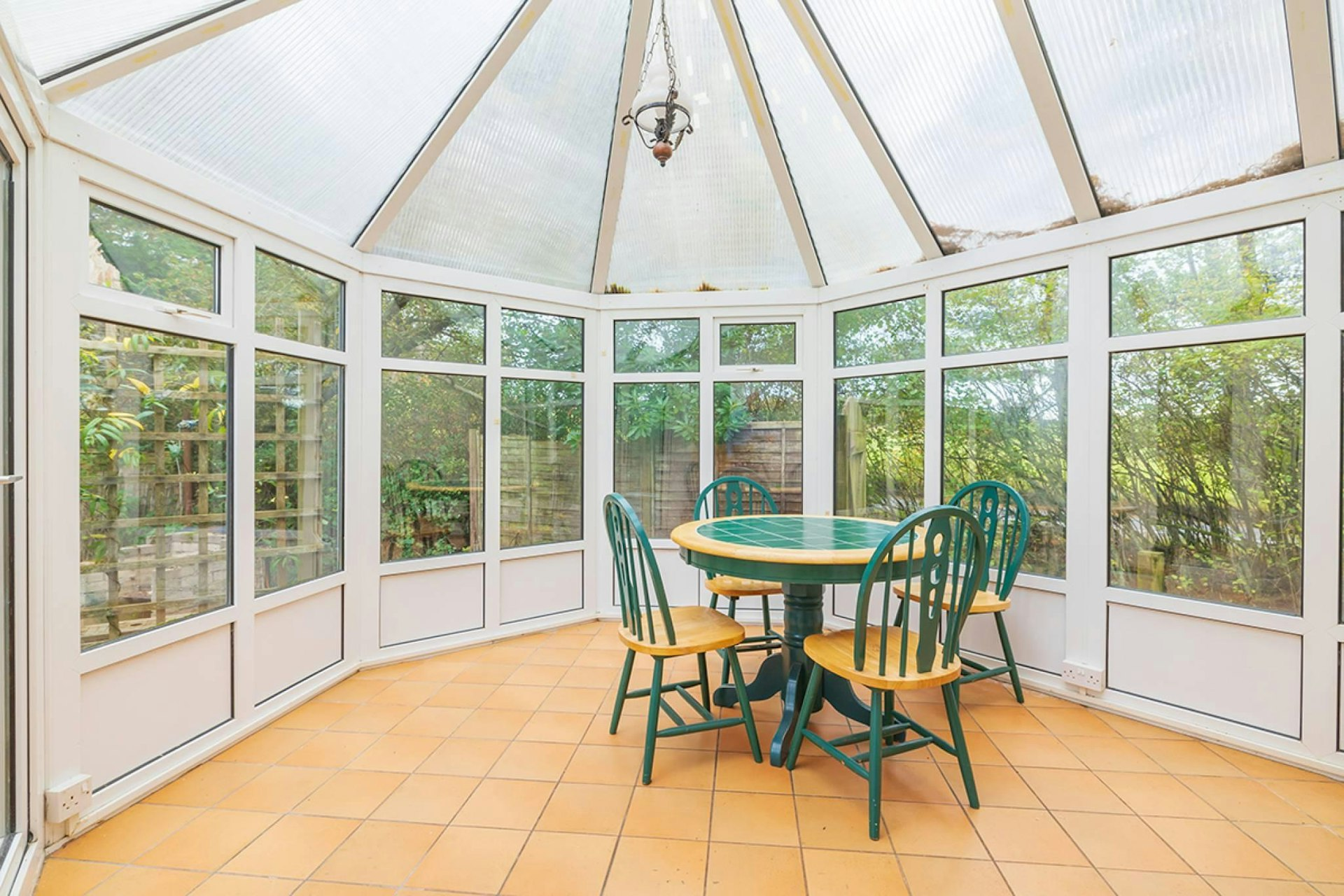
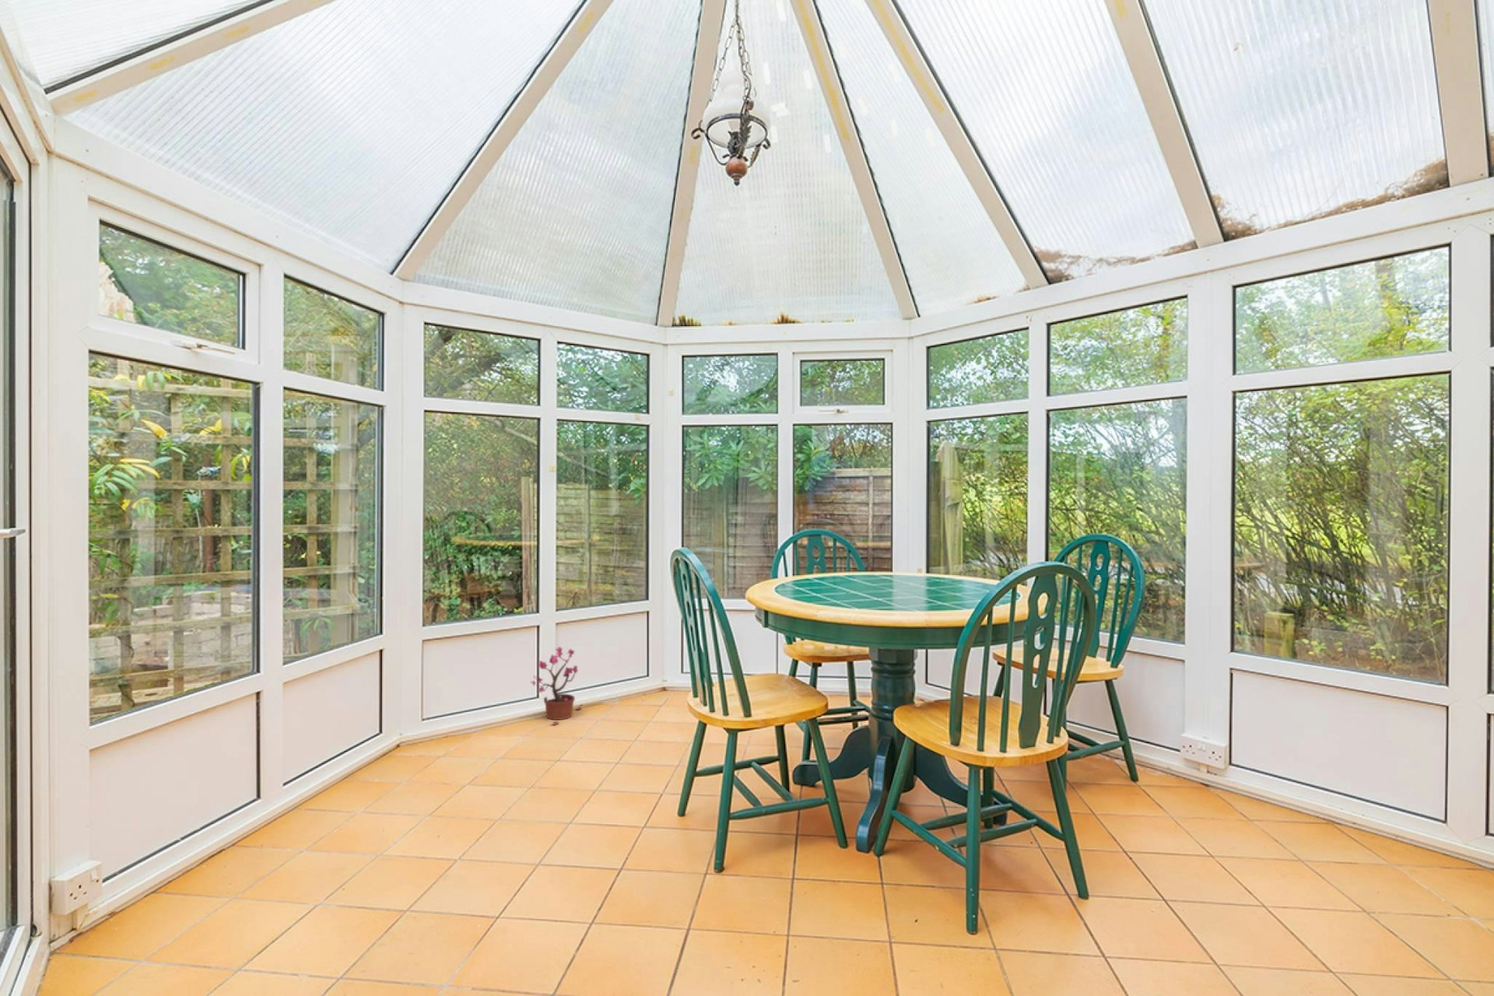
+ potted plant [530,646,582,726]
